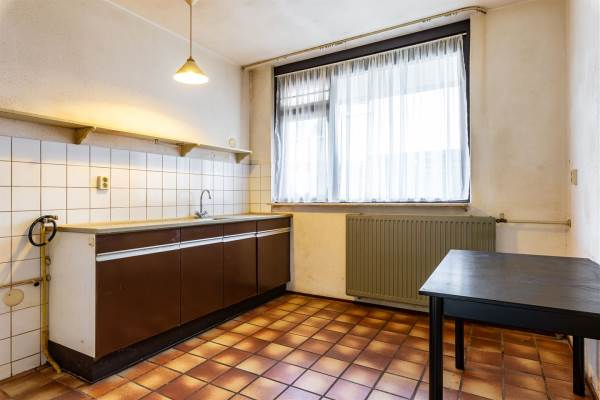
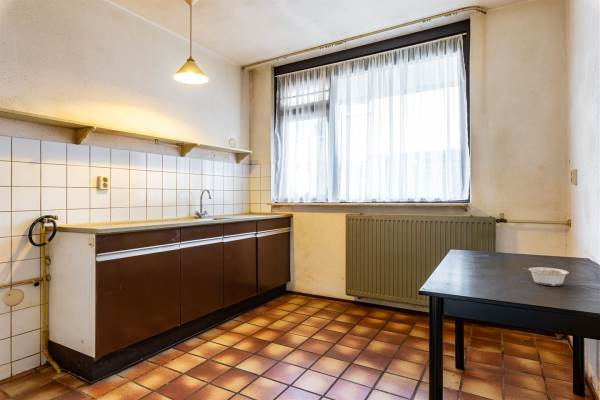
+ legume [522,266,570,287]
